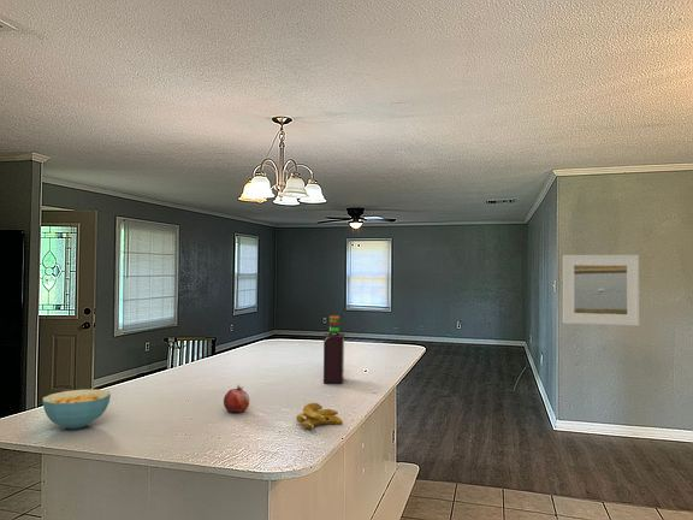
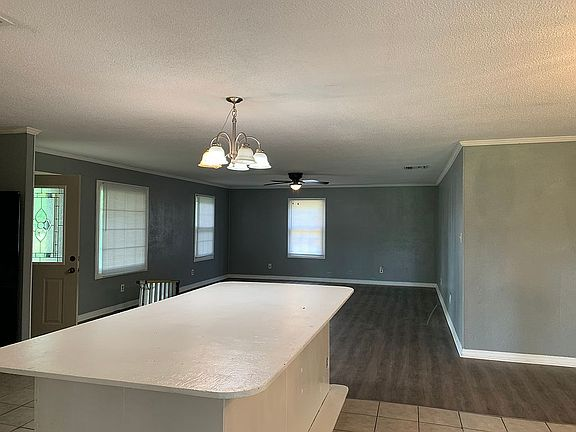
- banana [295,402,344,430]
- bottle [322,315,345,385]
- fruit [223,384,250,414]
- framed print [562,254,640,326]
- cereal bowl [41,389,112,430]
